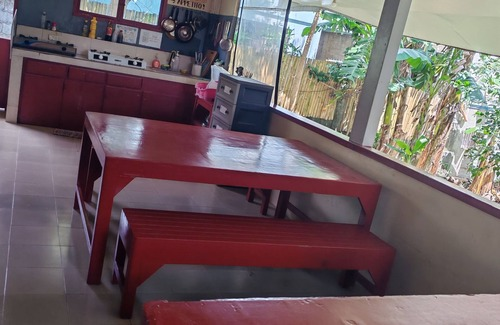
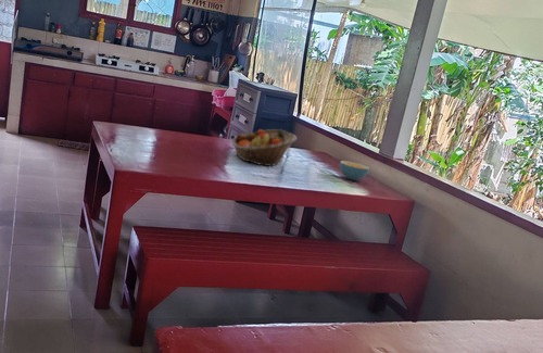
+ fruit basket [230,128,298,167]
+ cereal bowl [339,160,370,181]
